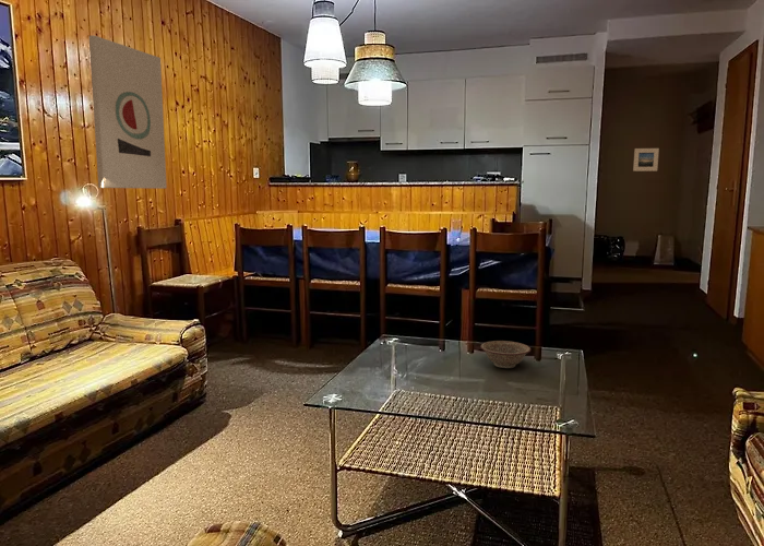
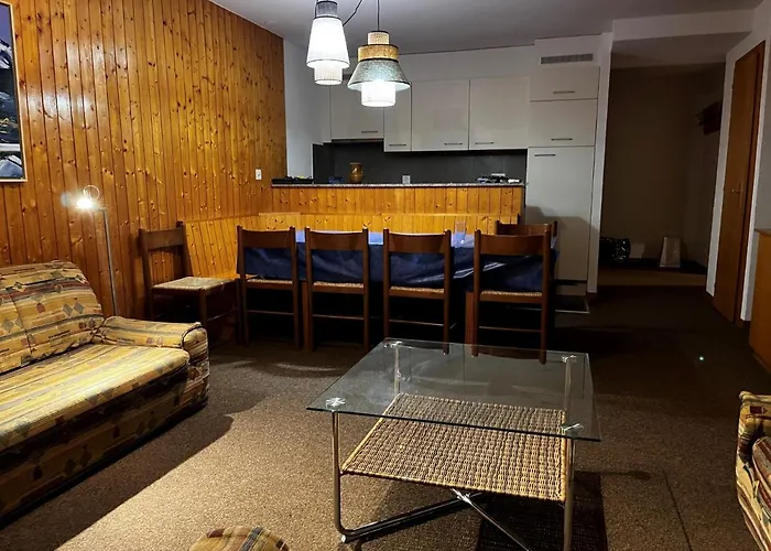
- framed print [632,147,660,173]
- wall art [88,34,168,190]
- decorative bowl [480,340,532,369]
